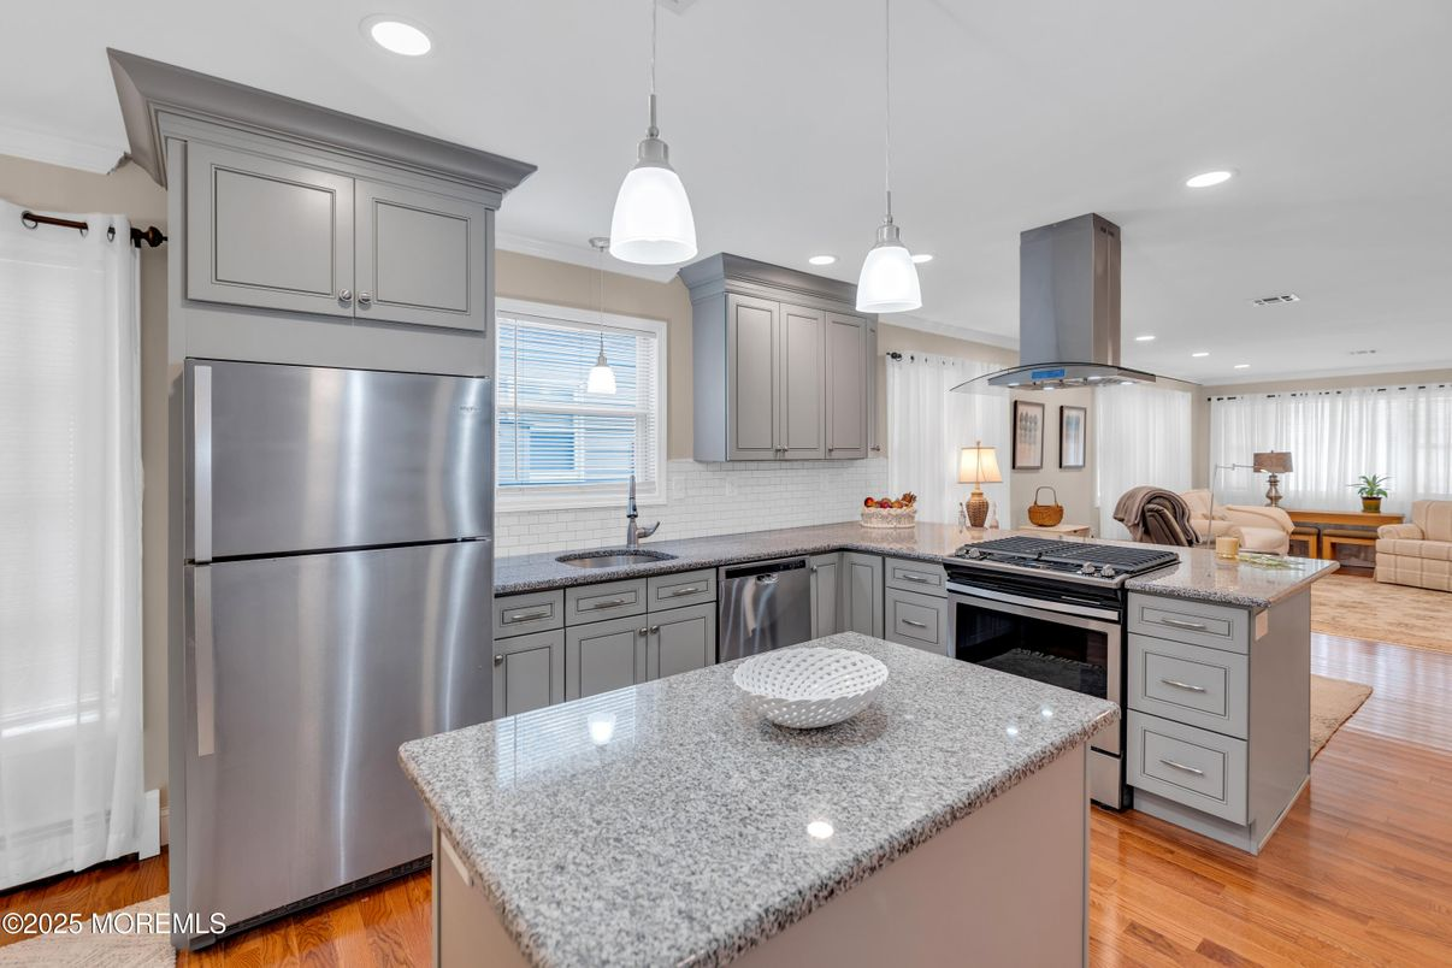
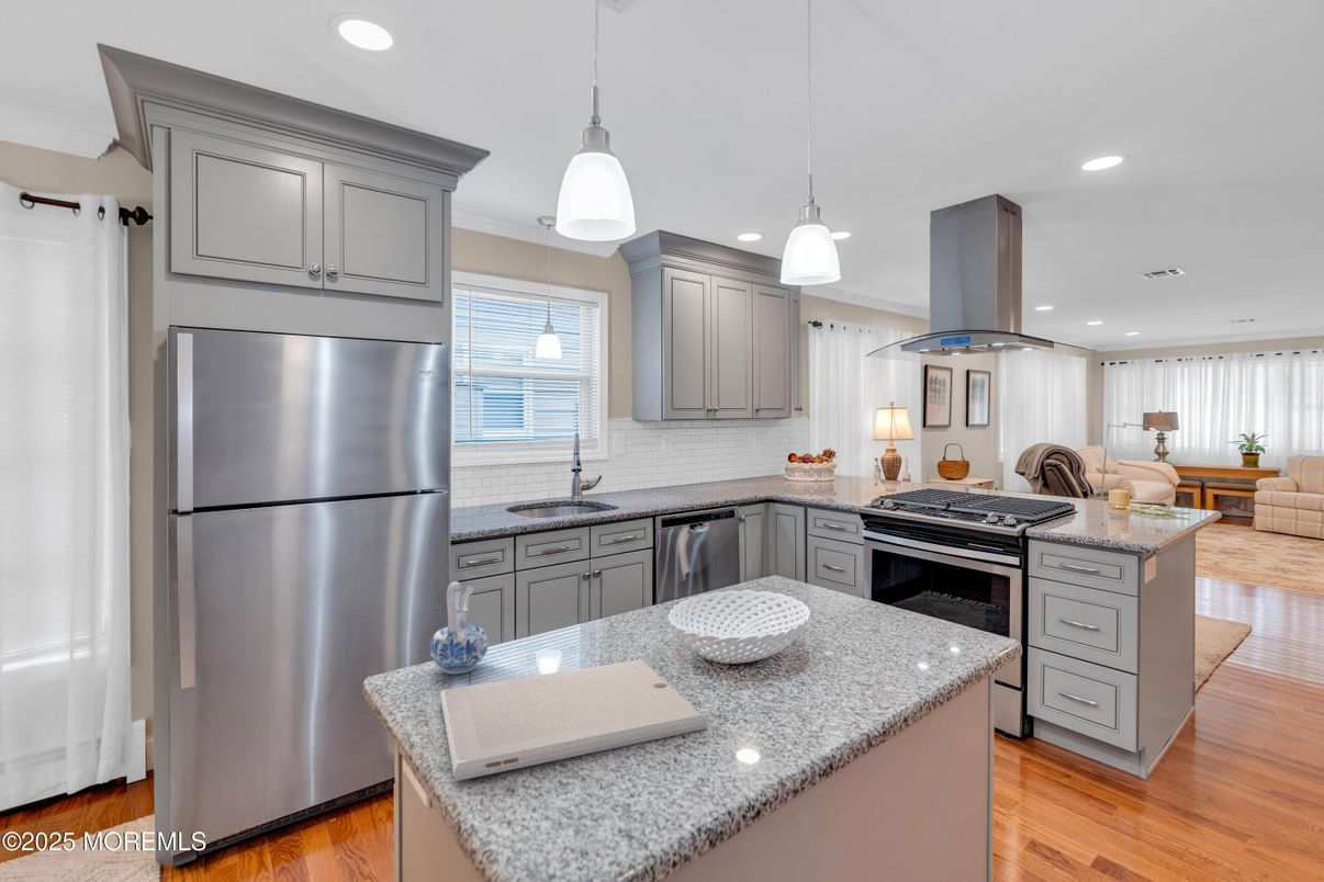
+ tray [439,658,708,782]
+ ceramic pitcher [429,580,490,675]
